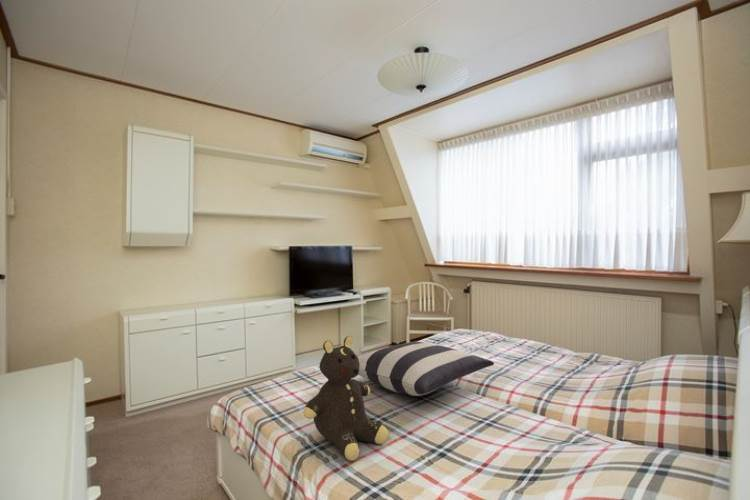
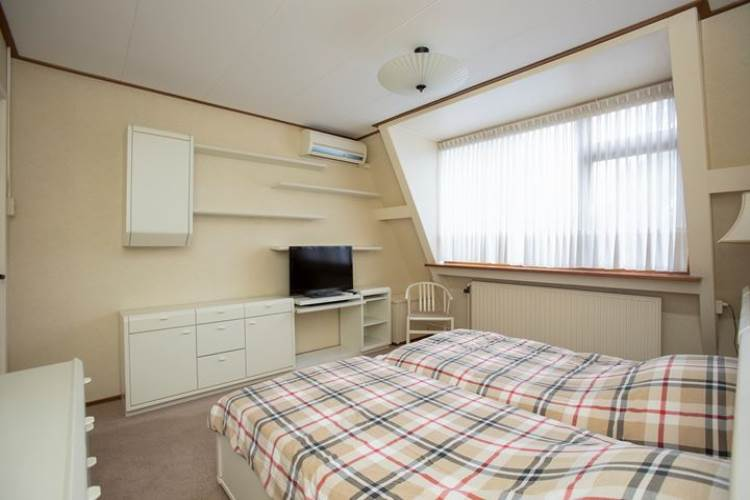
- teddy bear [303,335,390,462]
- pillow [357,341,495,397]
